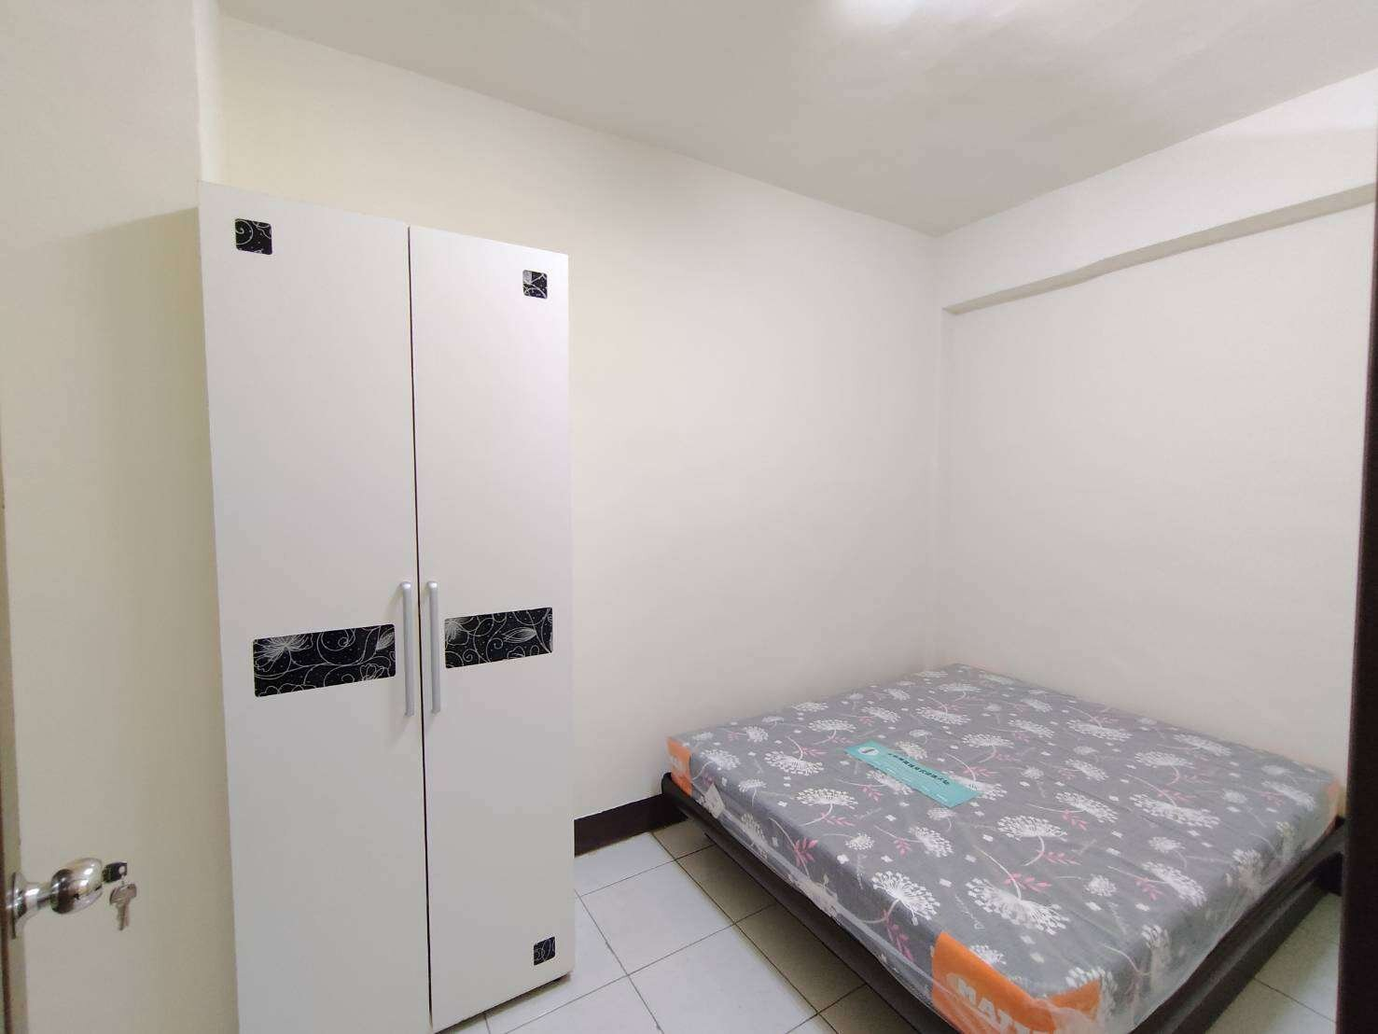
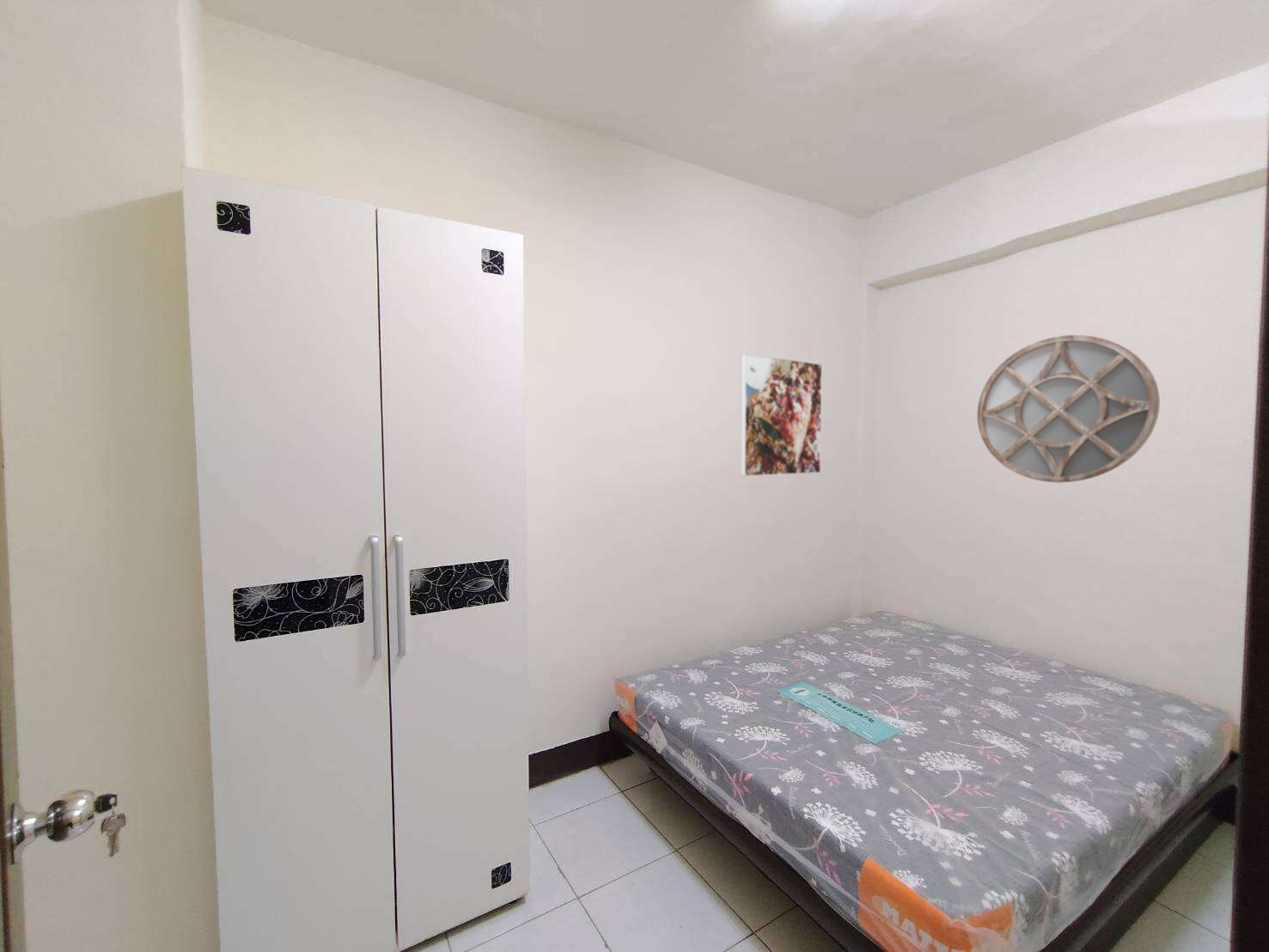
+ mirror [977,334,1161,484]
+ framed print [740,352,823,477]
